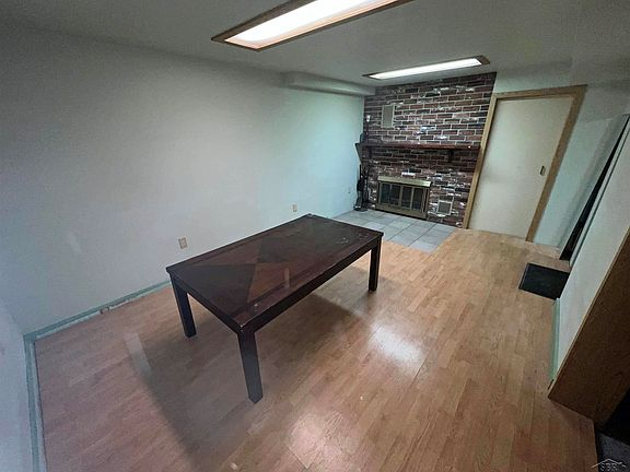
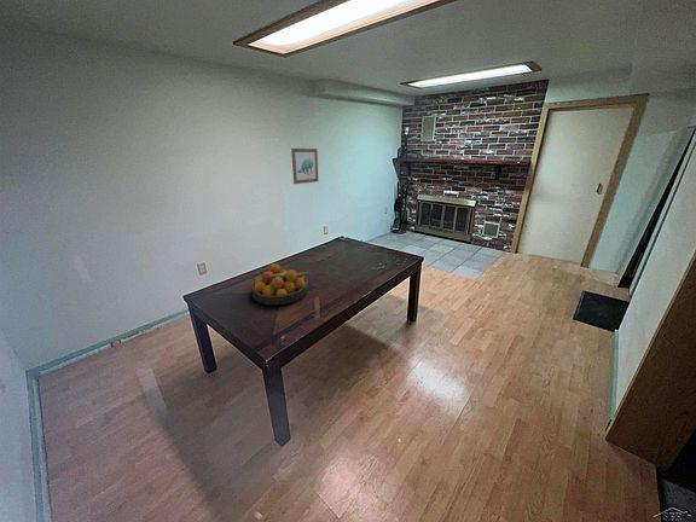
+ fruit bowl [250,262,309,306]
+ wall art [290,147,319,185]
